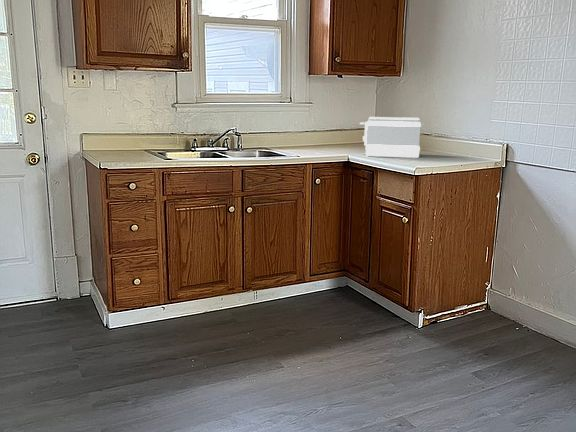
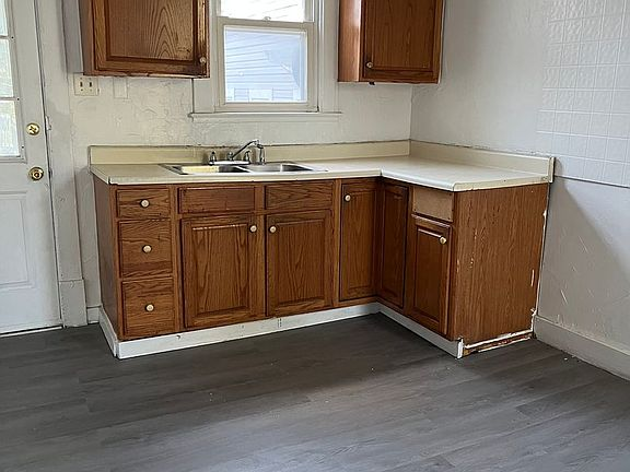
- toaster [359,116,422,159]
